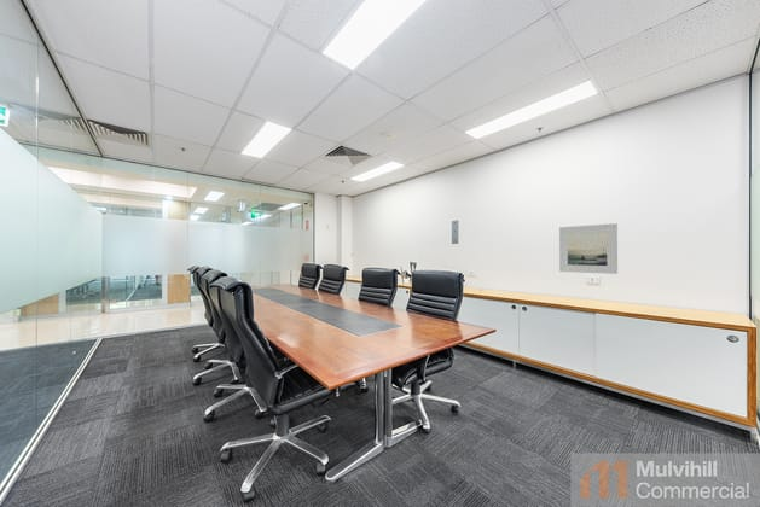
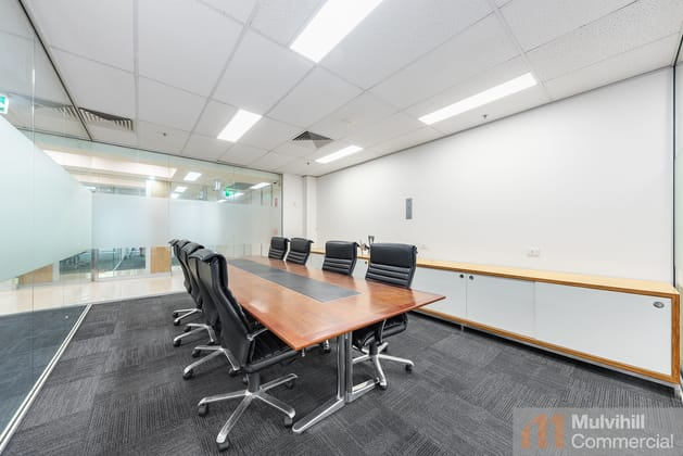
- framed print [558,222,619,275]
